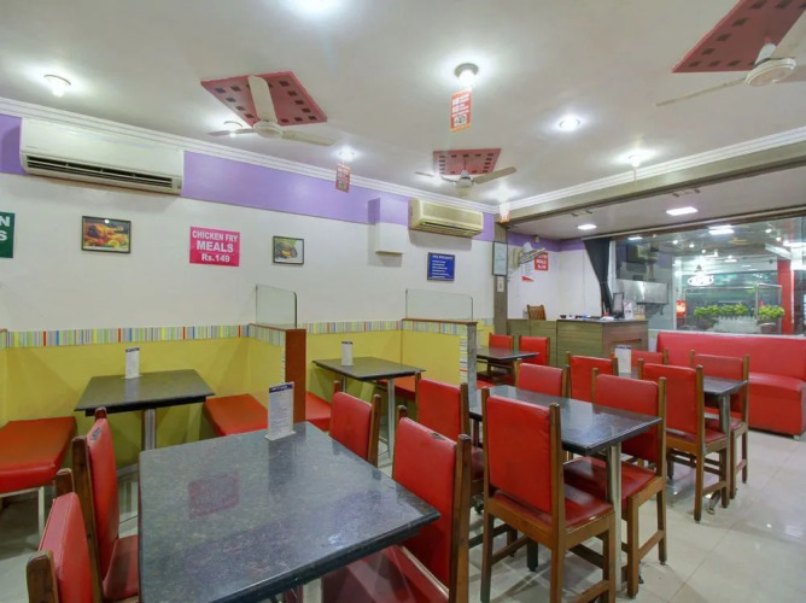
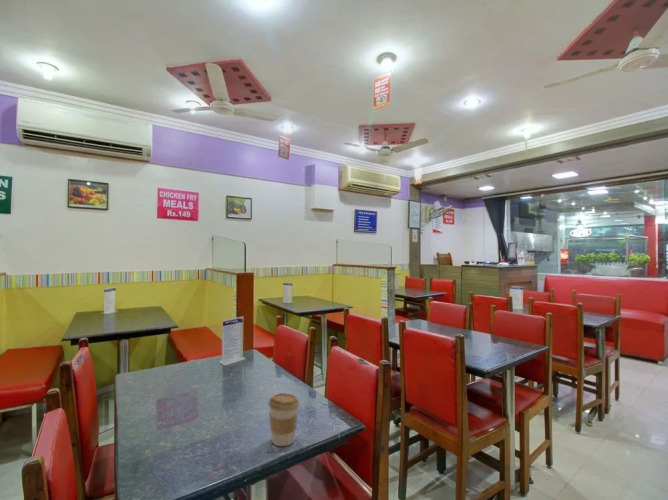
+ coffee cup [267,392,300,447]
